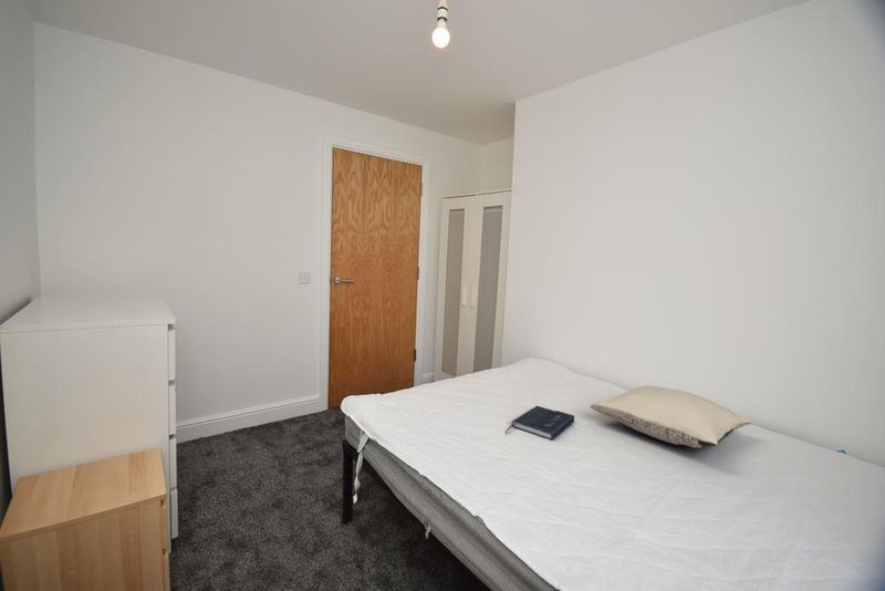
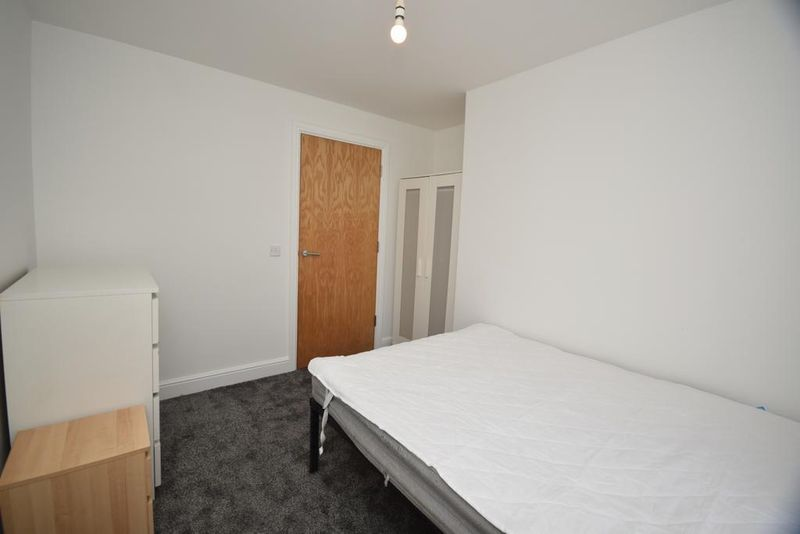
- book [504,405,575,442]
- pillow [590,384,753,449]
